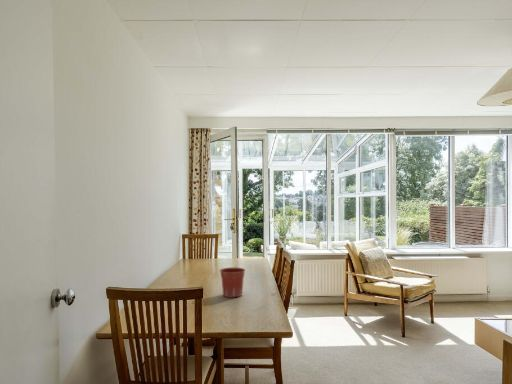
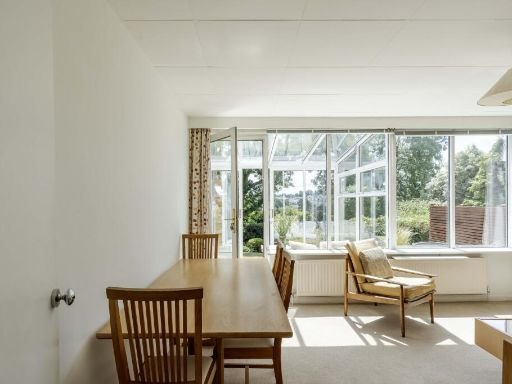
- flower pot [219,267,246,299]
